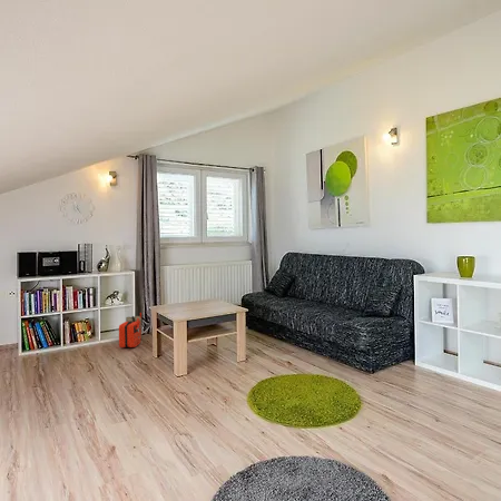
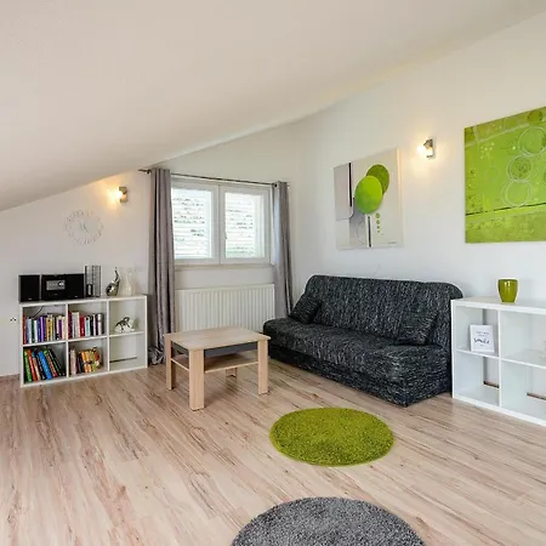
- first aid kit [118,312,143,348]
